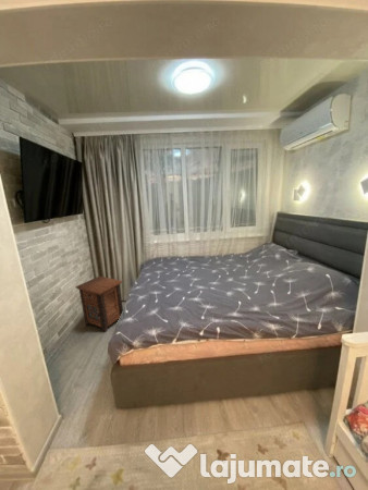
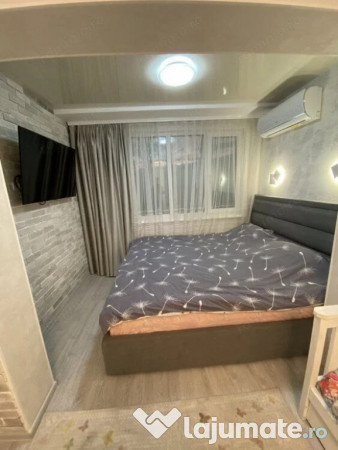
- nightstand [74,275,124,333]
